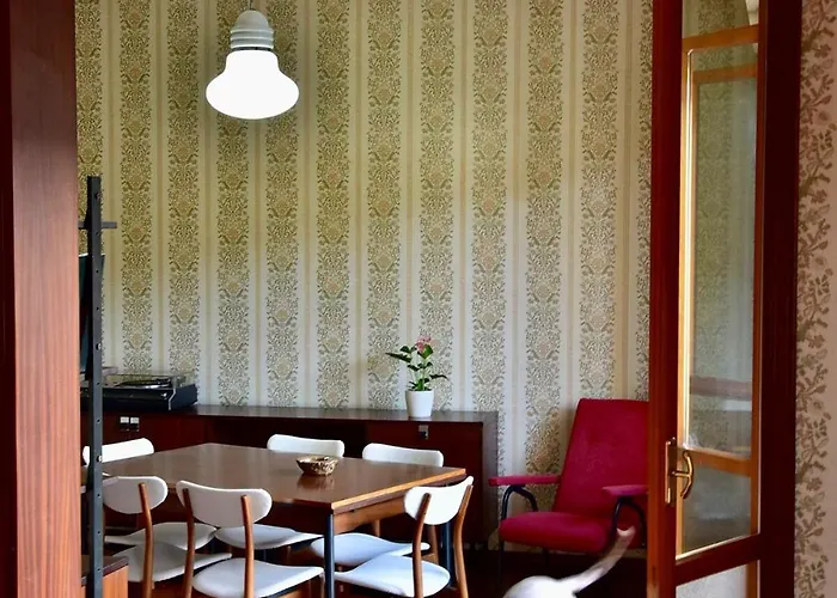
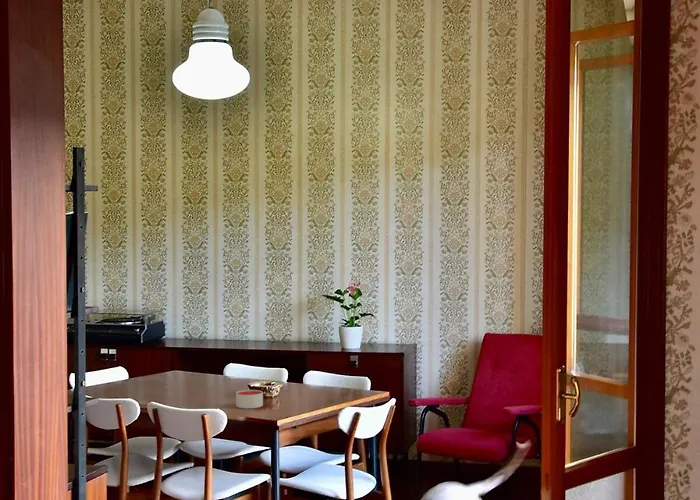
+ candle [235,389,264,409]
